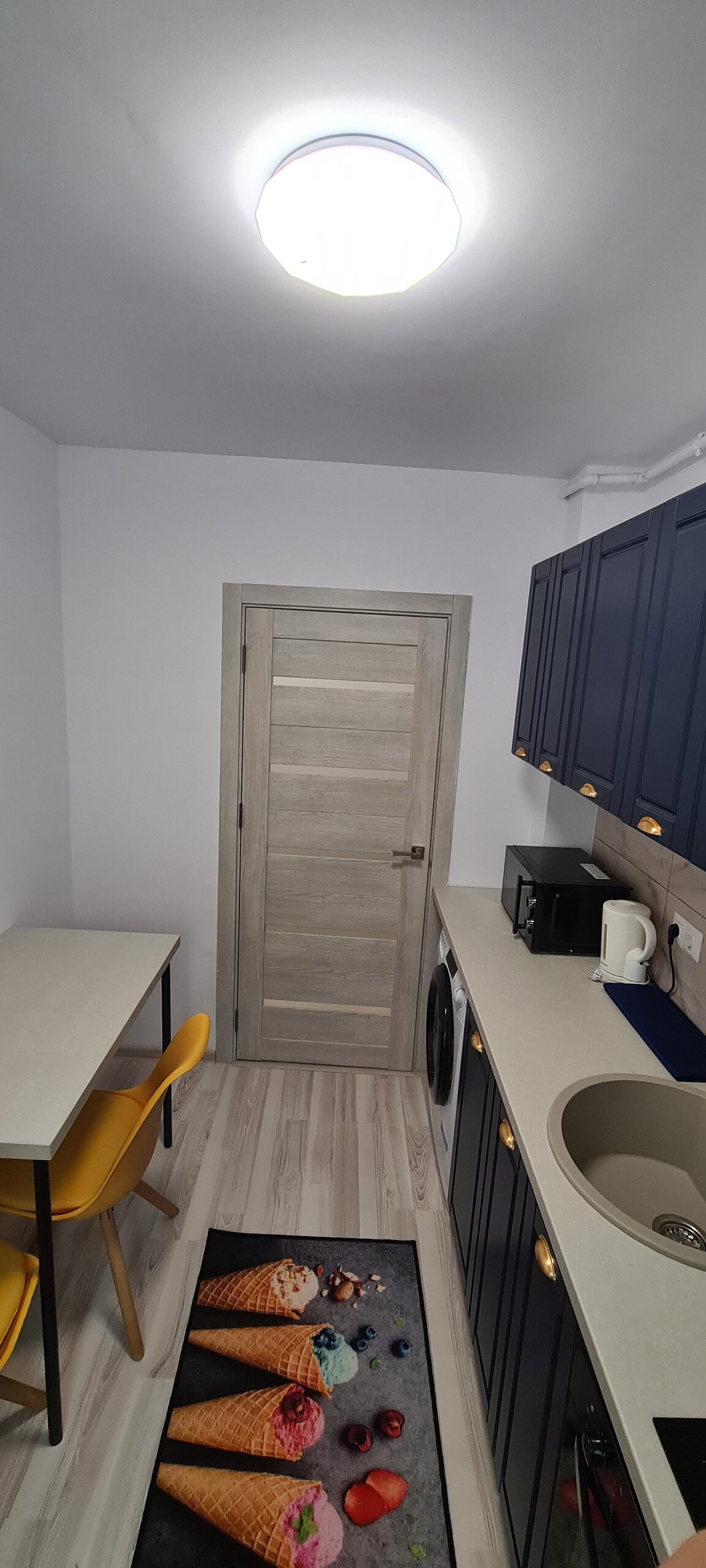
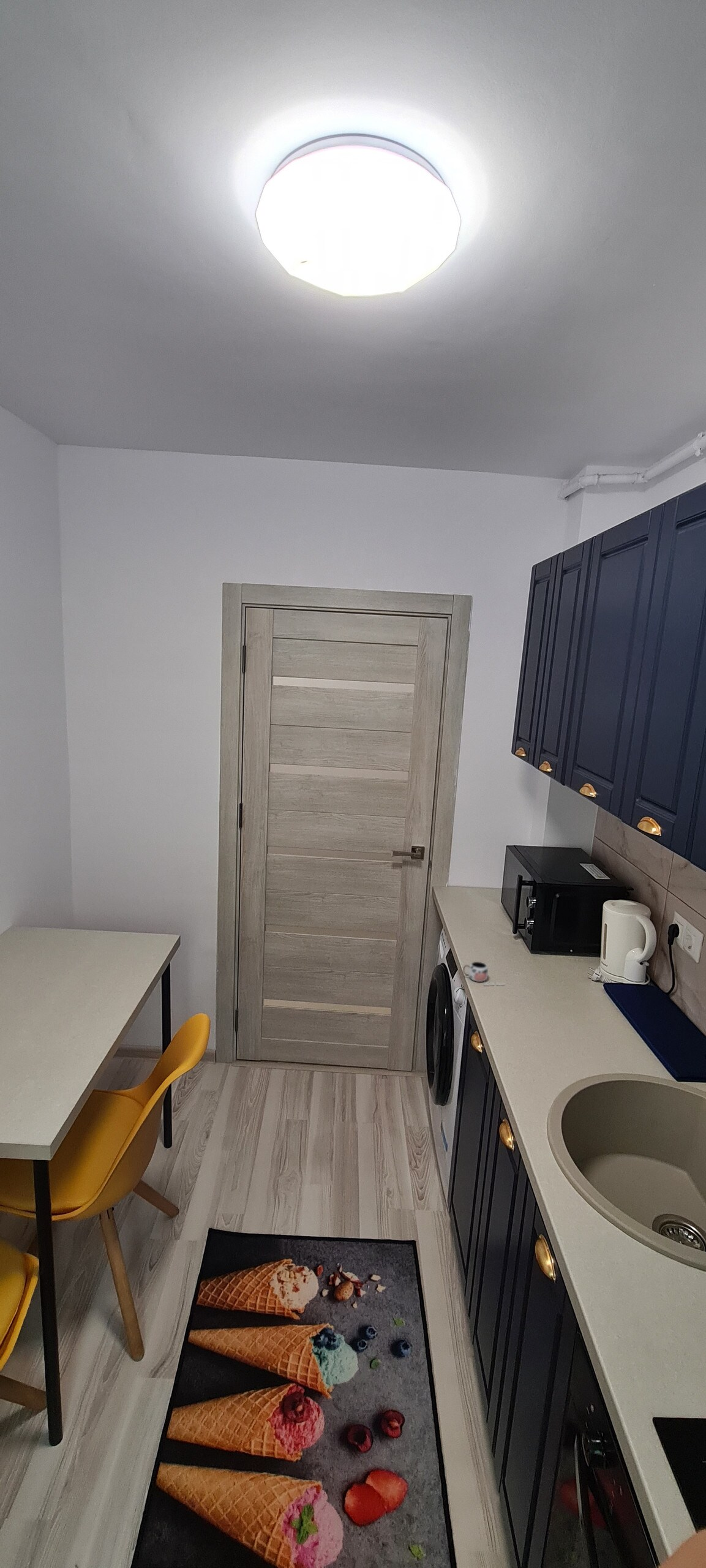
+ mug [462,961,505,986]
